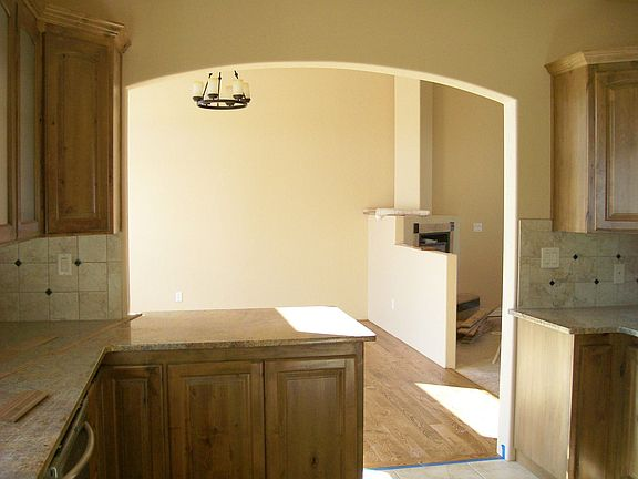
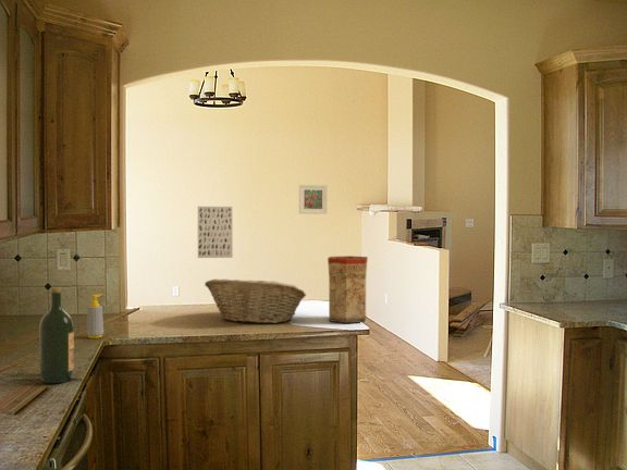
+ vase [327,255,369,324]
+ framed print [298,184,329,215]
+ wine bottle [38,286,75,384]
+ fruit basket [204,279,307,324]
+ wall art [197,206,233,259]
+ soap bottle [85,293,104,339]
